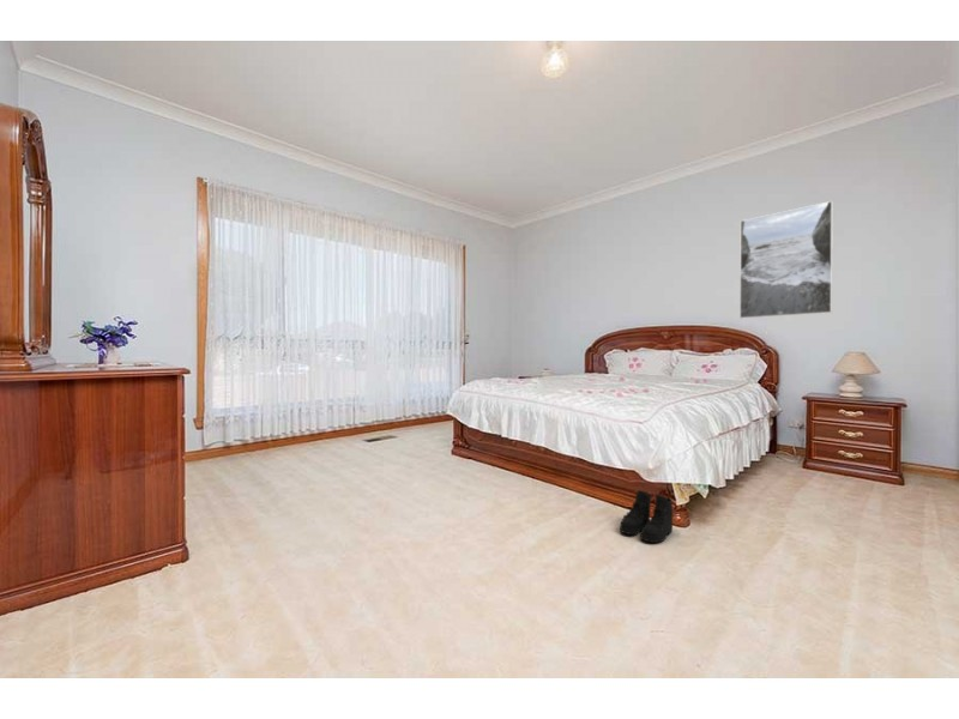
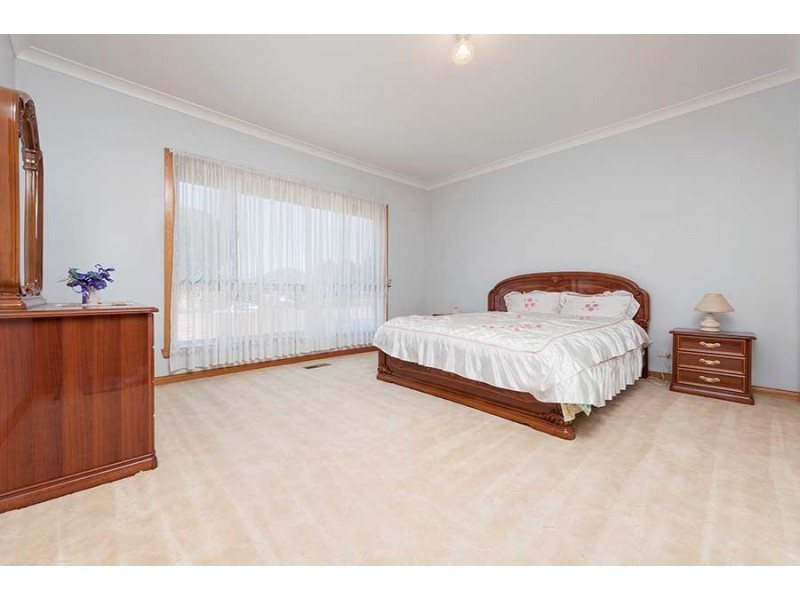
- boots [619,489,674,544]
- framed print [738,200,834,320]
